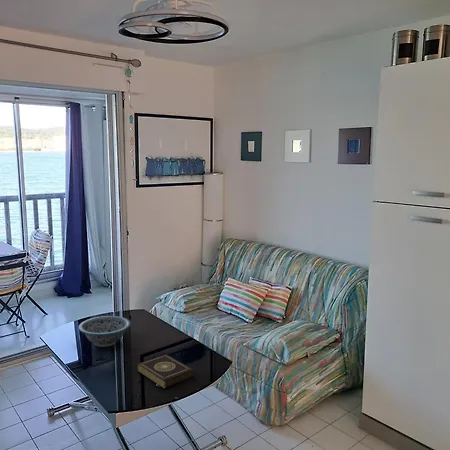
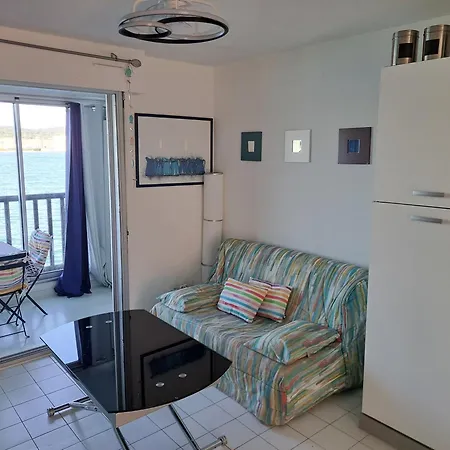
- book [137,353,195,389]
- decorative bowl [78,315,131,348]
